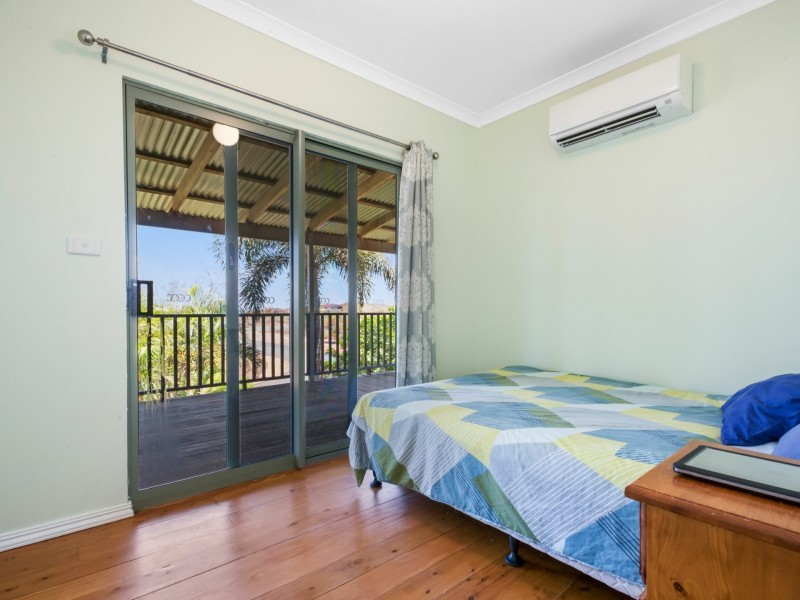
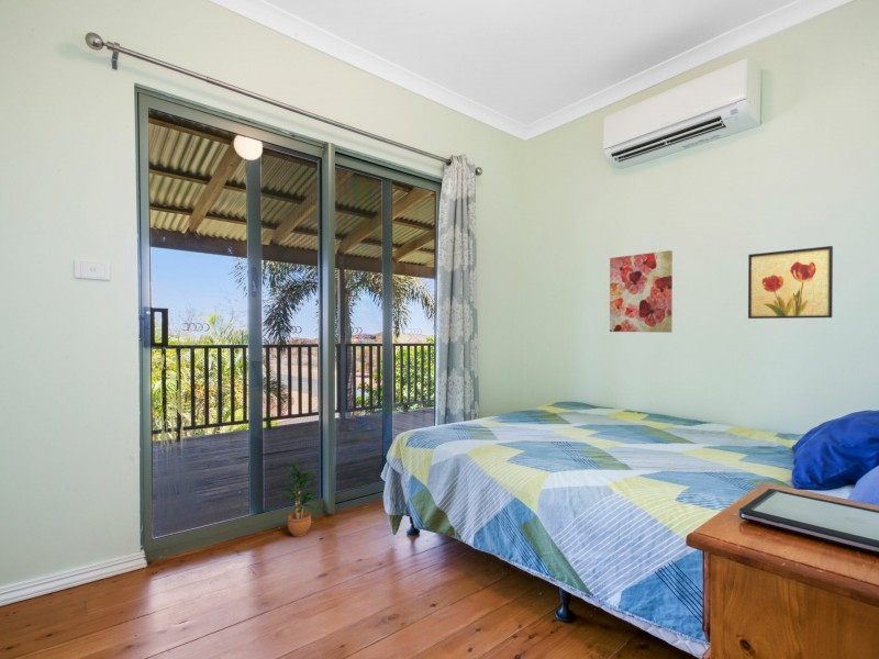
+ wall art [609,249,674,334]
+ potted plant [278,457,322,538]
+ wall art [747,245,834,320]
